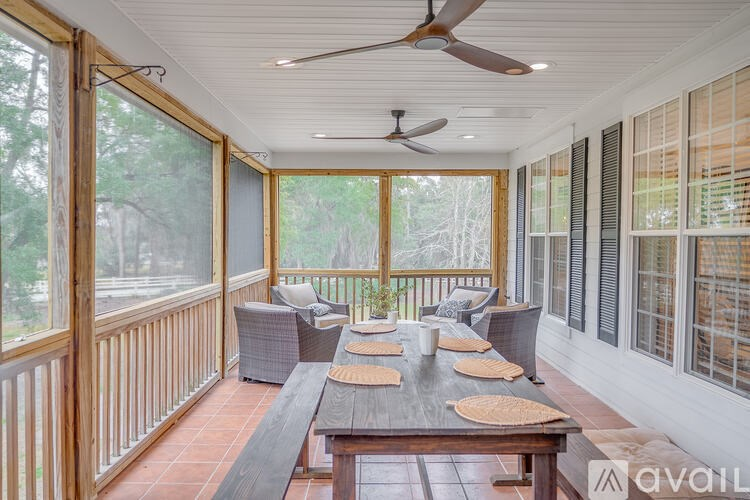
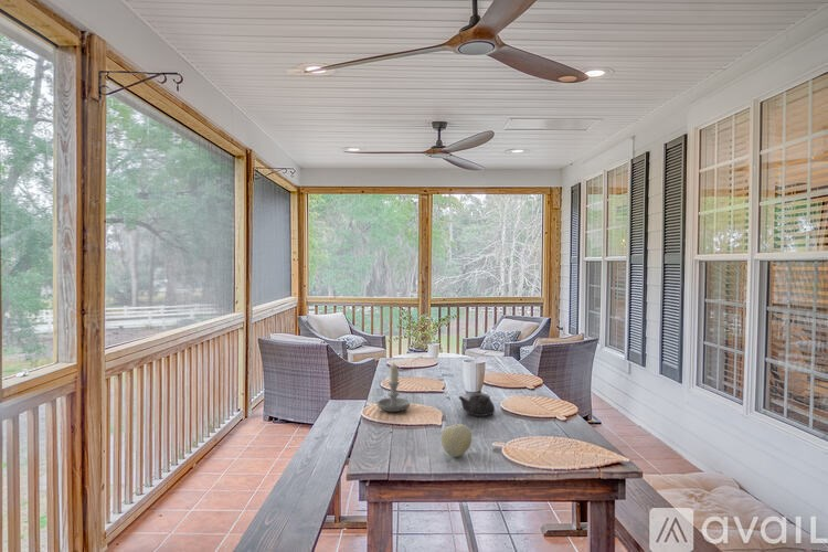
+ candle [376,362,411,413]
+ teapot [457,392,496,417]
+ fruit [440,423,473,458]
